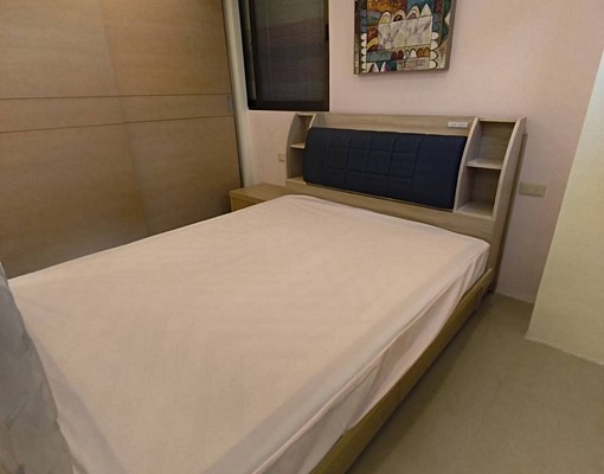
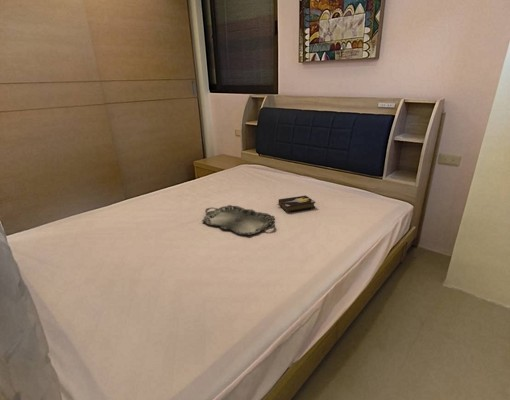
+ hardback book [276,195,316,214]
+ serving tray [201,204,276,236]
